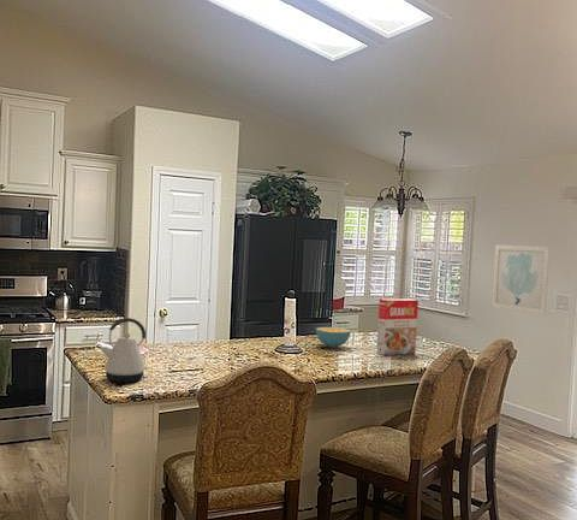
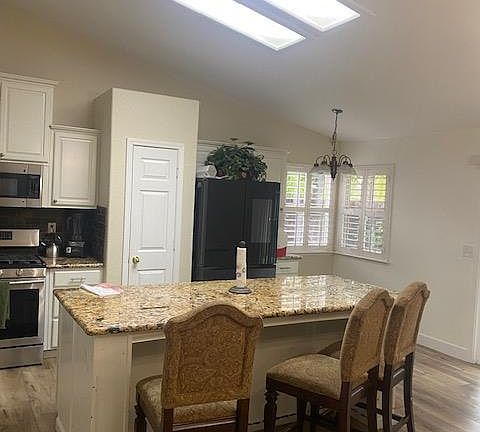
- kettle [100,317,148,384]
- cereal bowl [315,326,351,349]
- wall art [490,244,551,315]
- cereal box [375,297,420,356]
